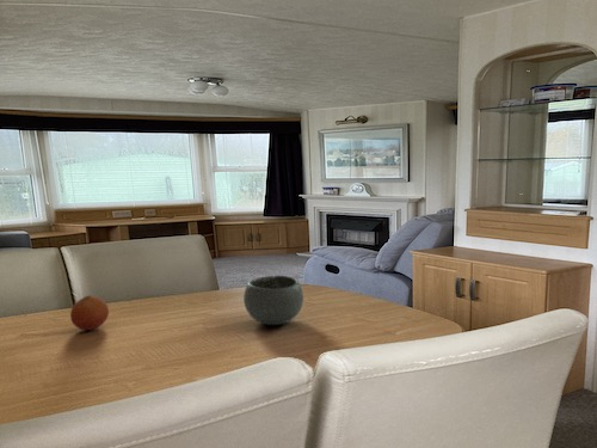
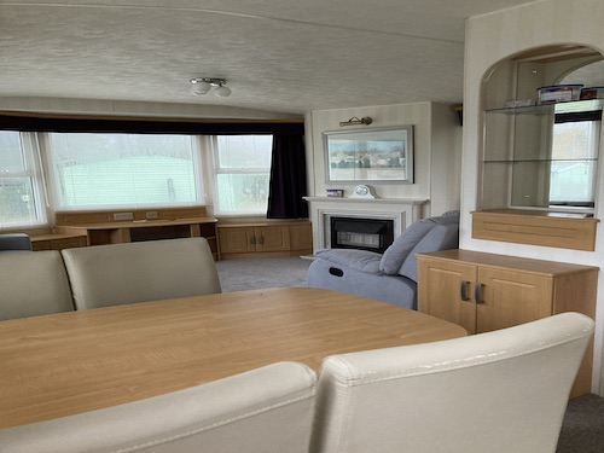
- bowl [242,275,304,326]
- fruit [69,294,110,331]
